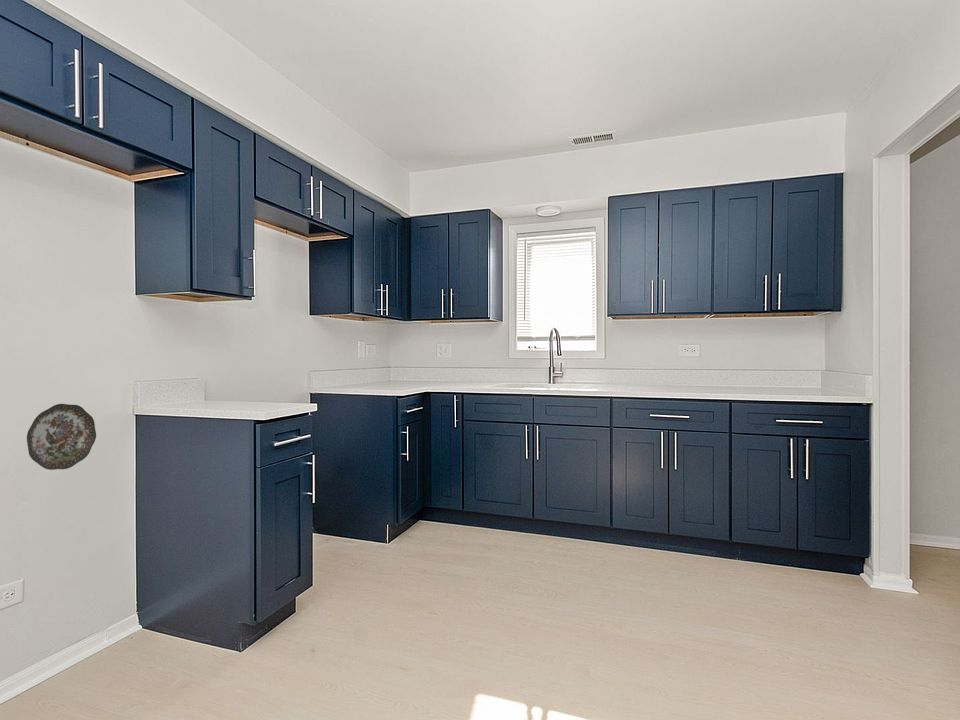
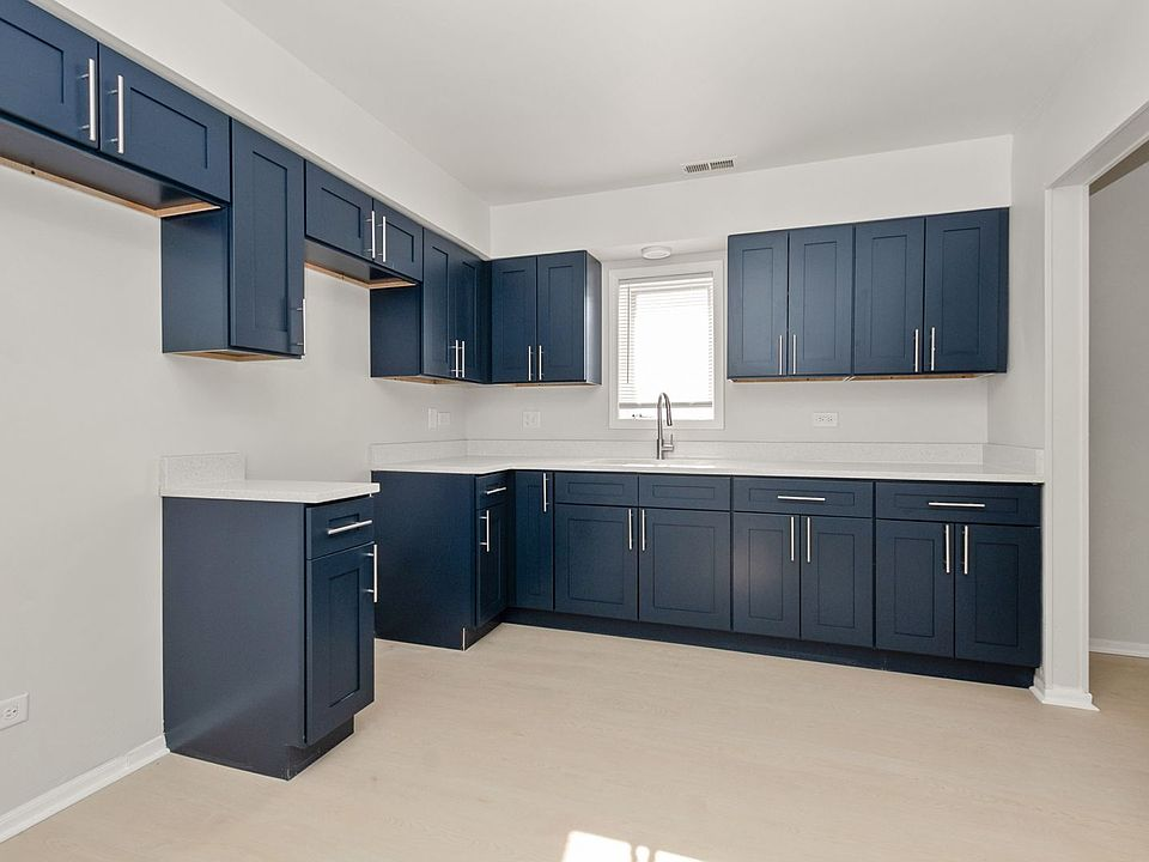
- decorative plate [26,403,97,471]
